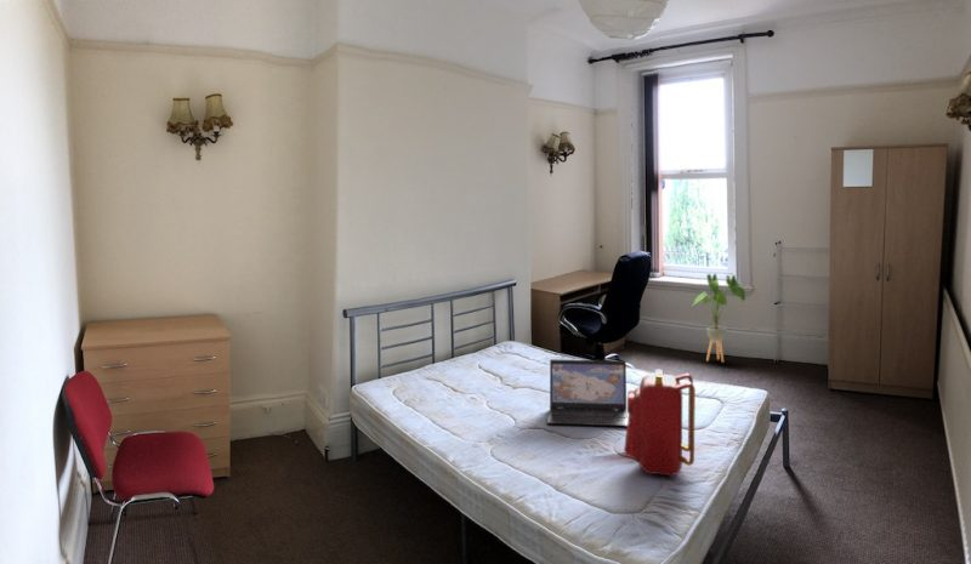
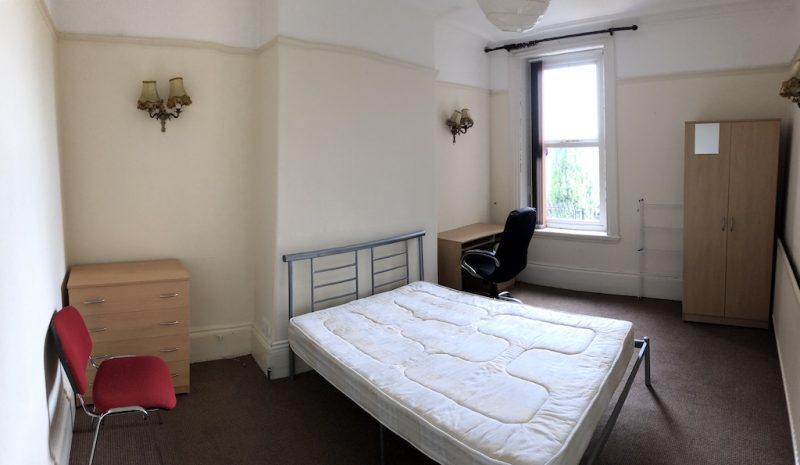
- house plant [692,273,746,364]
- backpack [623,369,697,478]
- laptop [546,358,629,428]
